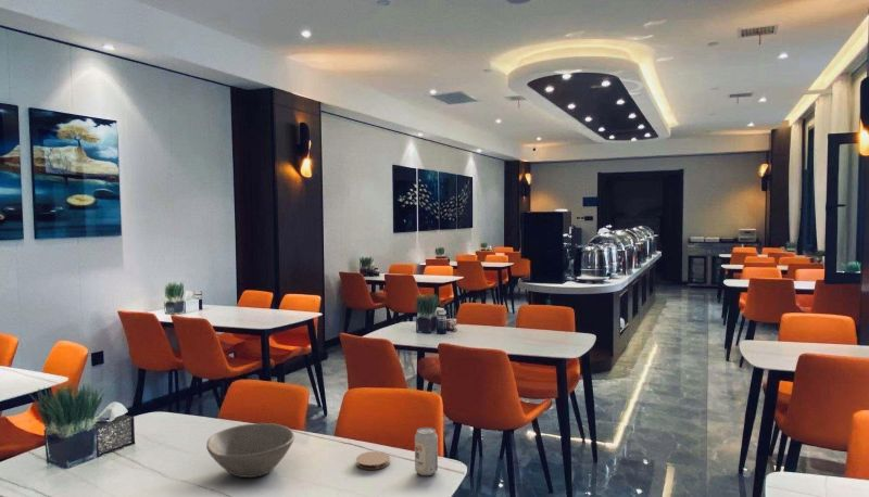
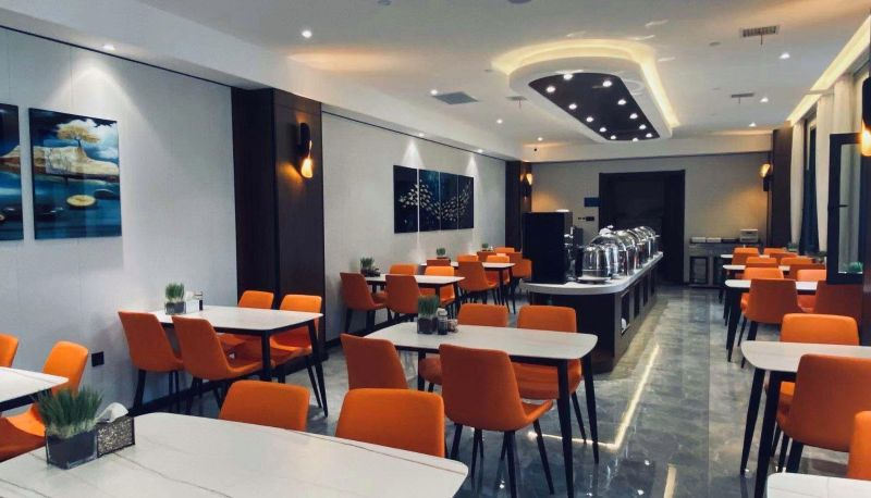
- beverage can [414,426,439,476]
- bowl [205,422,295,479]
- coaster [355,450,391,471]
